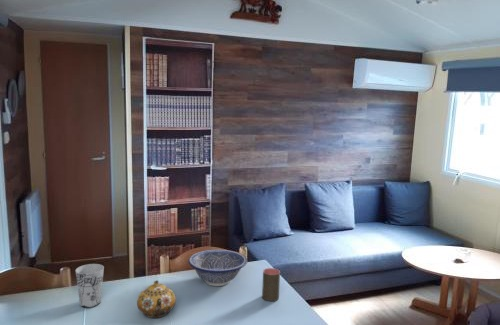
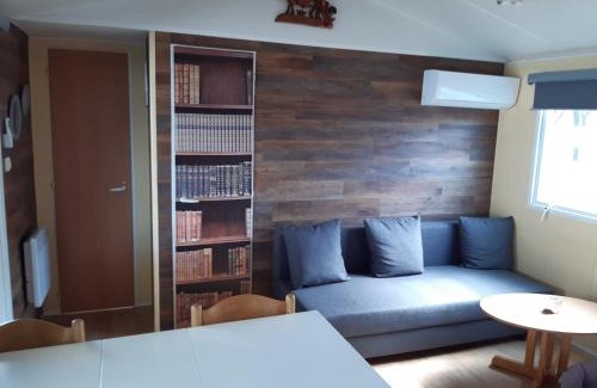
- cup [74,263,105,309]
- teapot [136,279,177,319]
- decorative bowl [187,249,248,287]
- cup [261,267,281,302]
